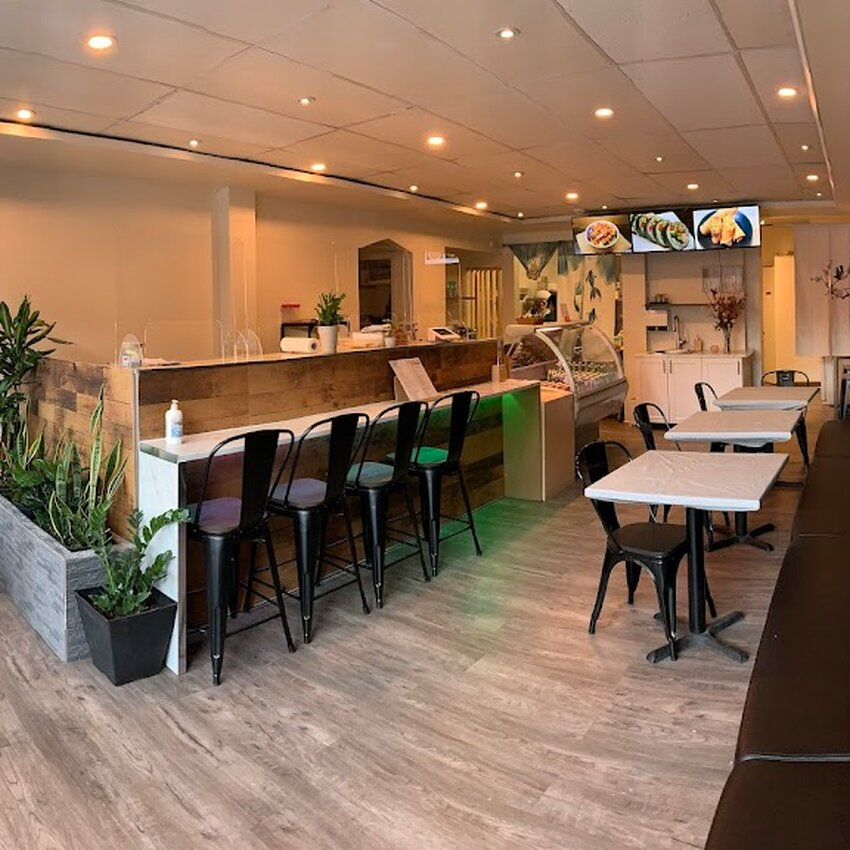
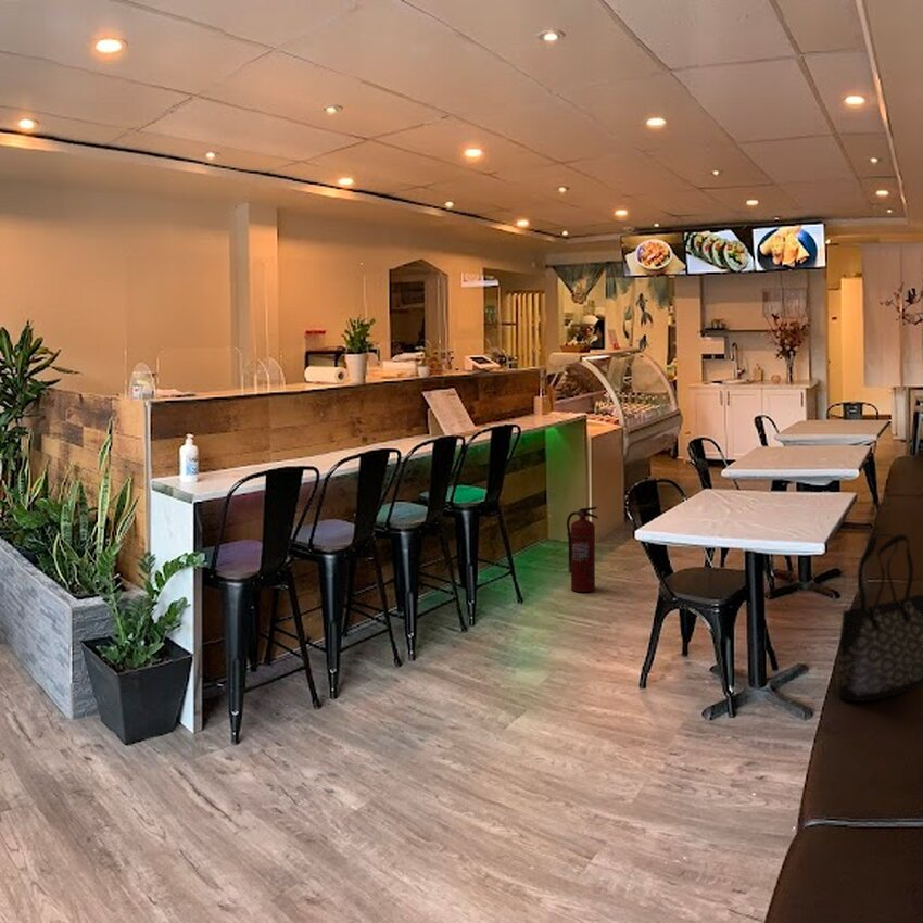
+ fire extinguisher [566,506,599,593]
+ tote bag [836,533,923,703]
